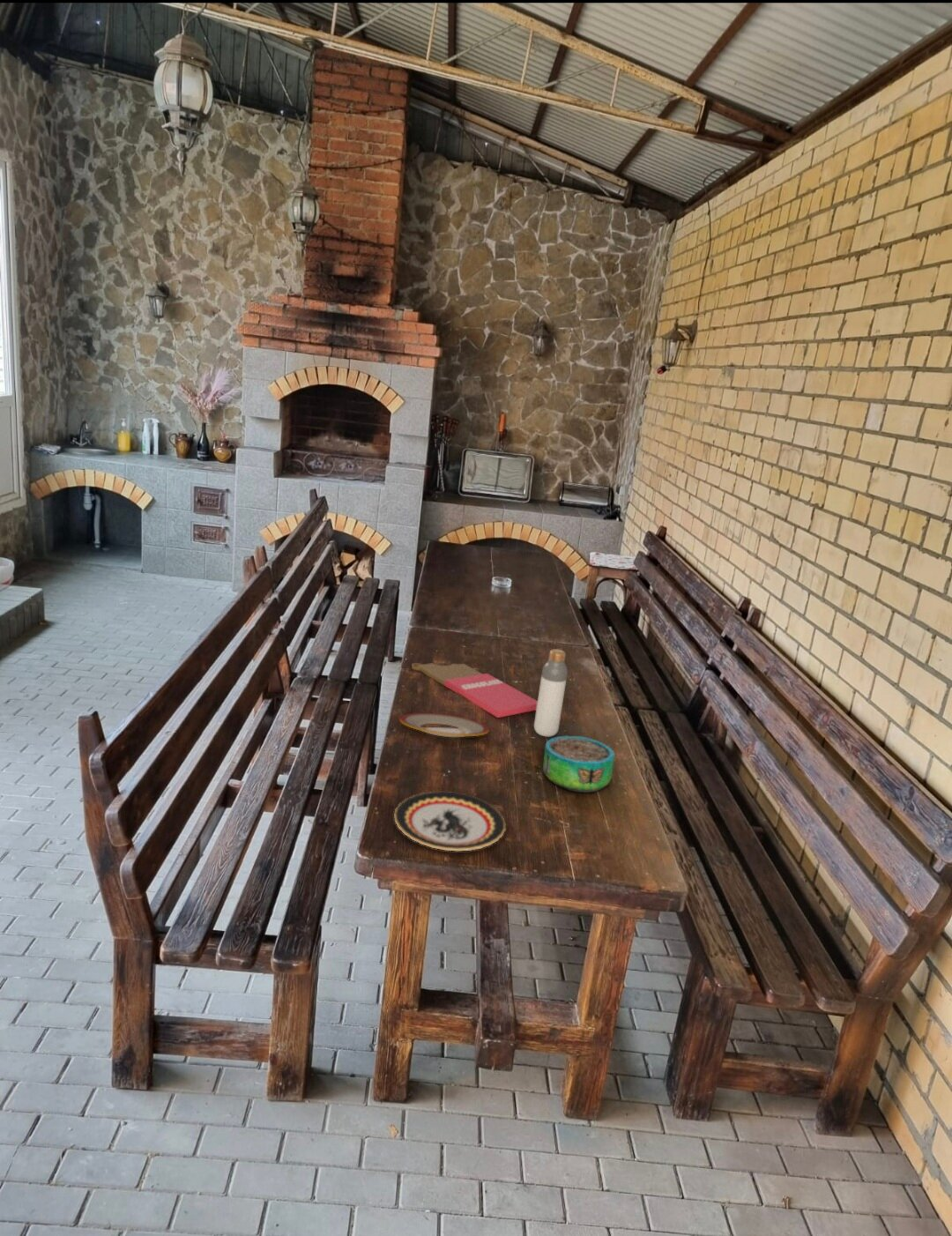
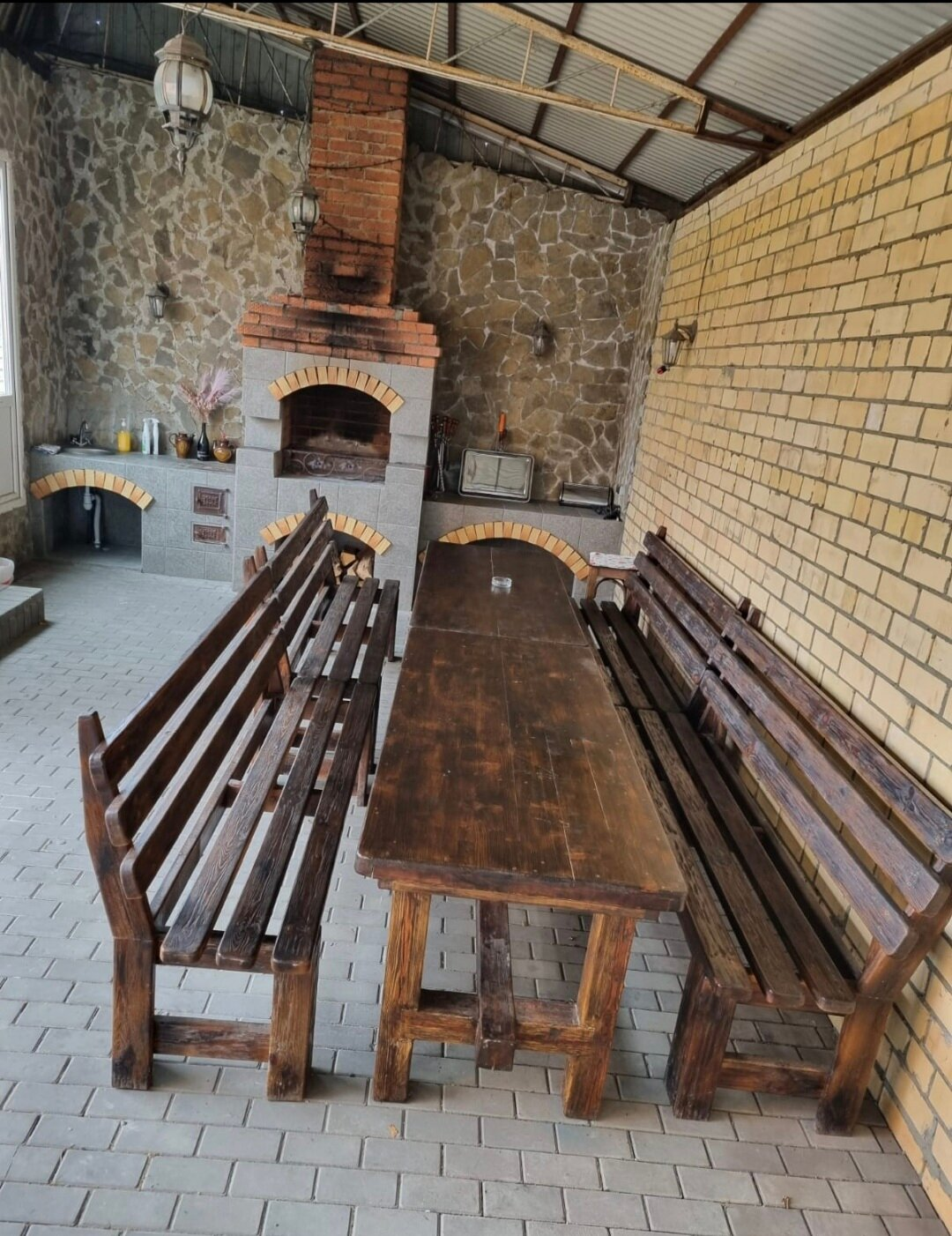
- plate [393,791,506,852]
- bottle [533,648,569,738]
- decorative bowl [542,735,615,793]
- plate [399,712,490,738]
- cutting board [411,662,538,719]
